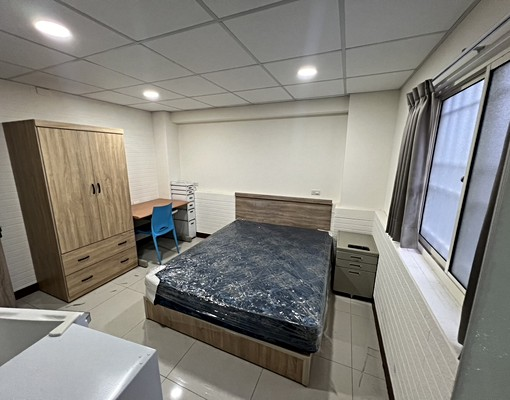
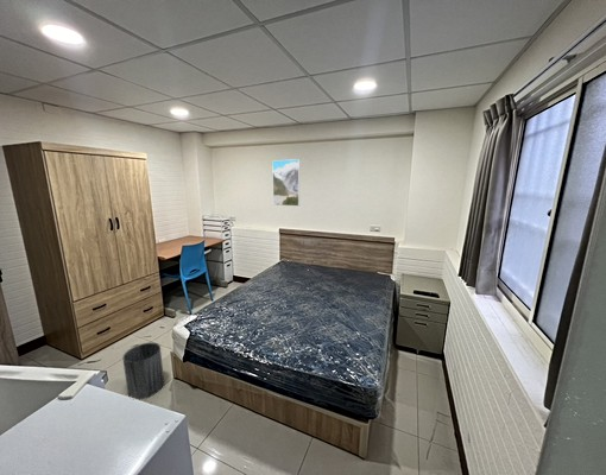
+ trash can [121,341,165,401]
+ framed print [271,158,301,208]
